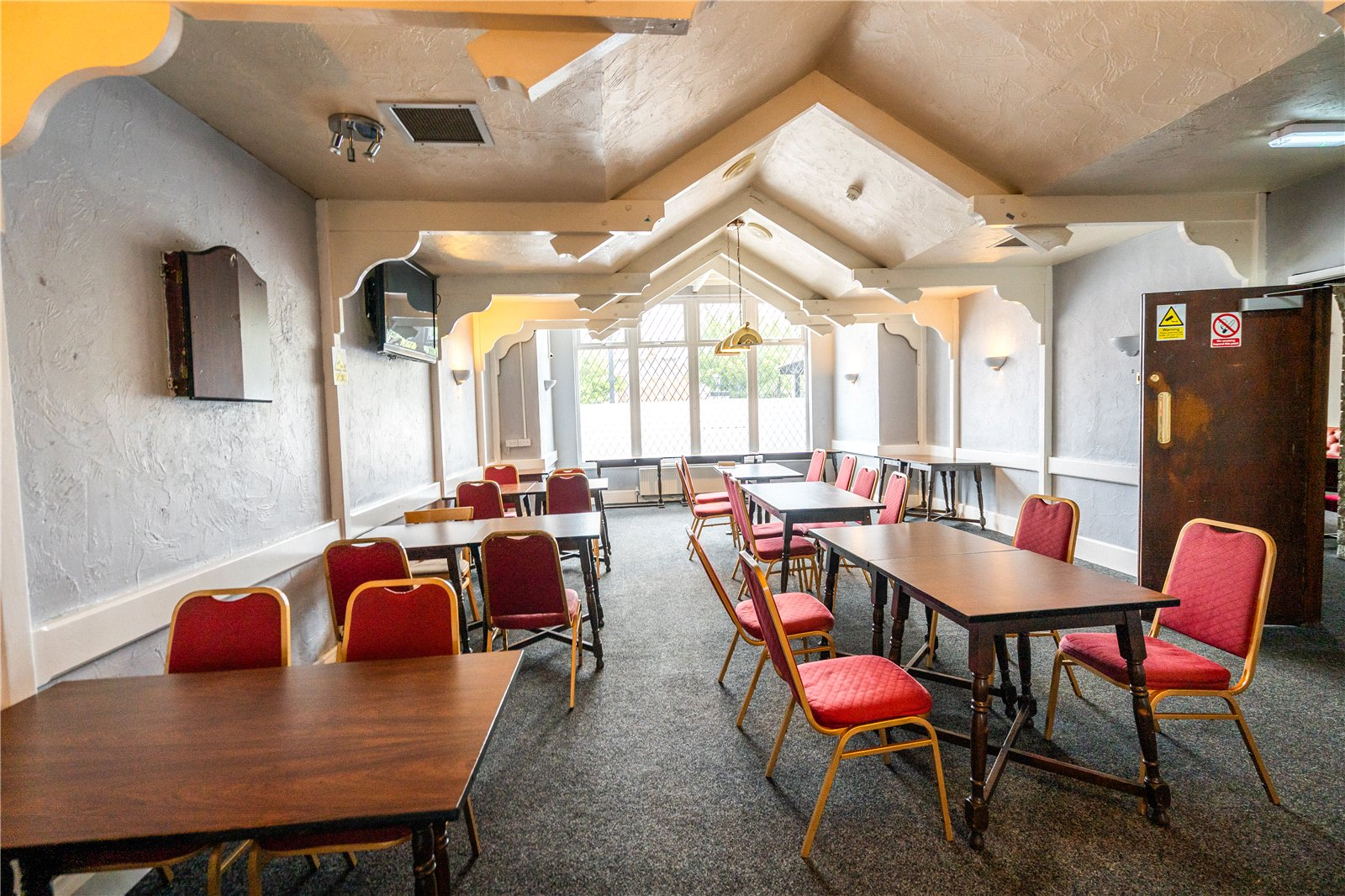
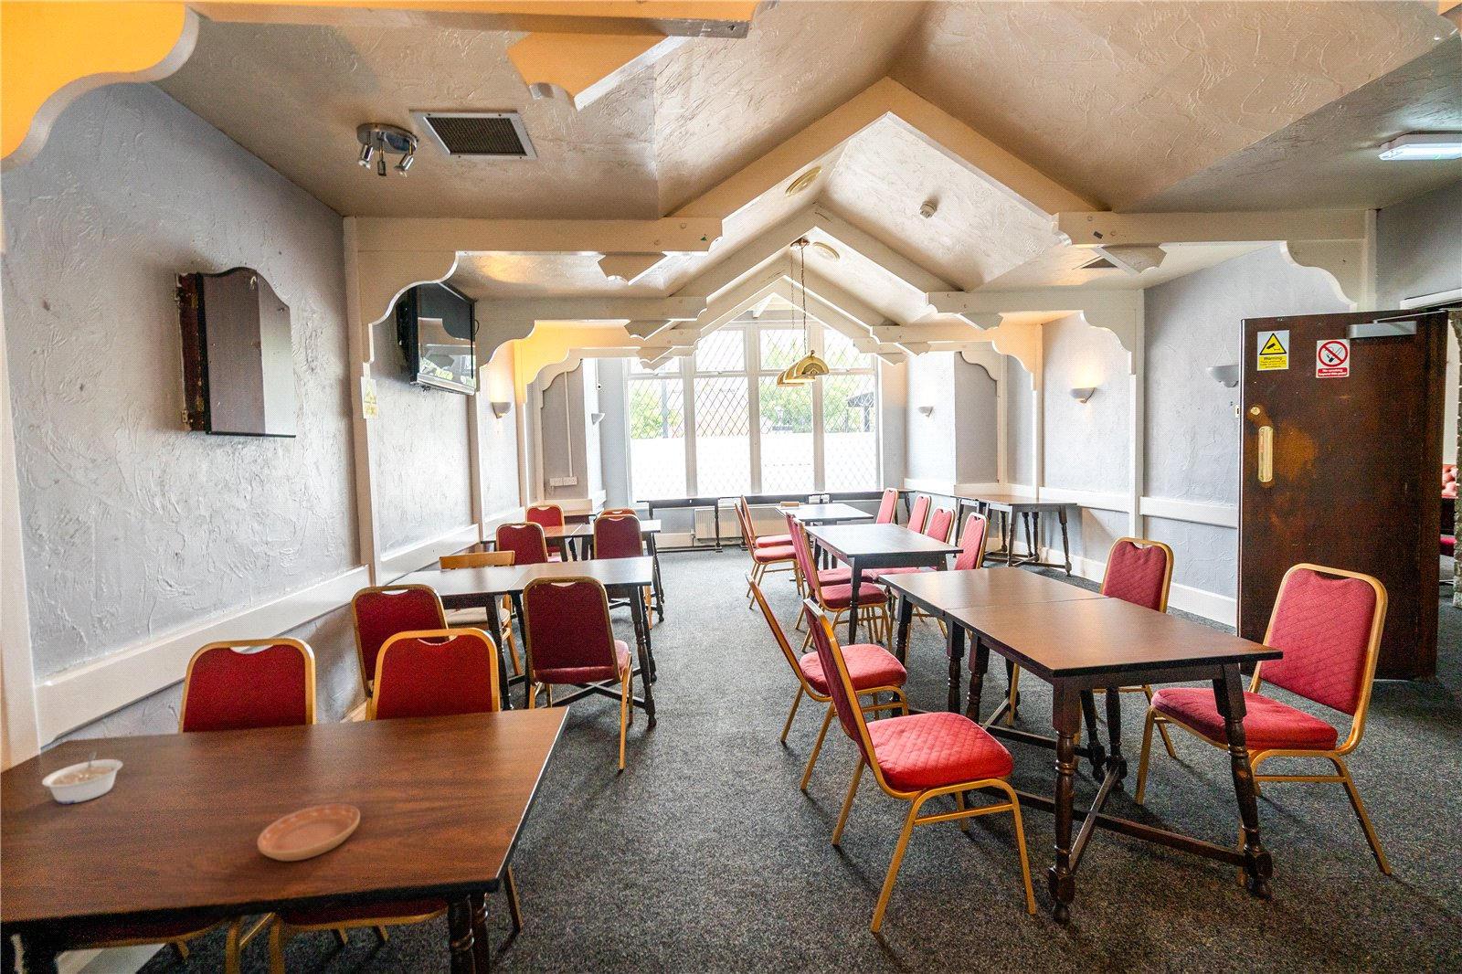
+ legume [41,751,123,804]
+ saucer [255,803,361,862]
